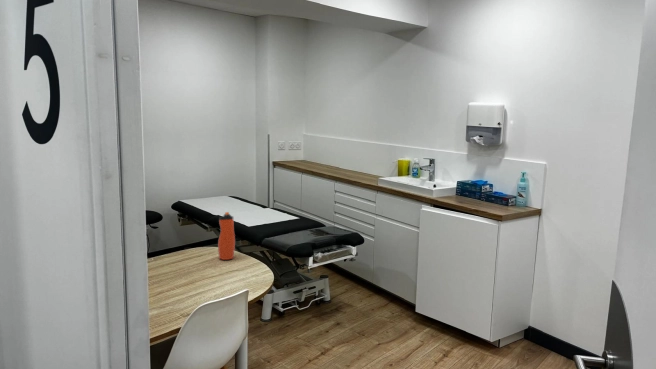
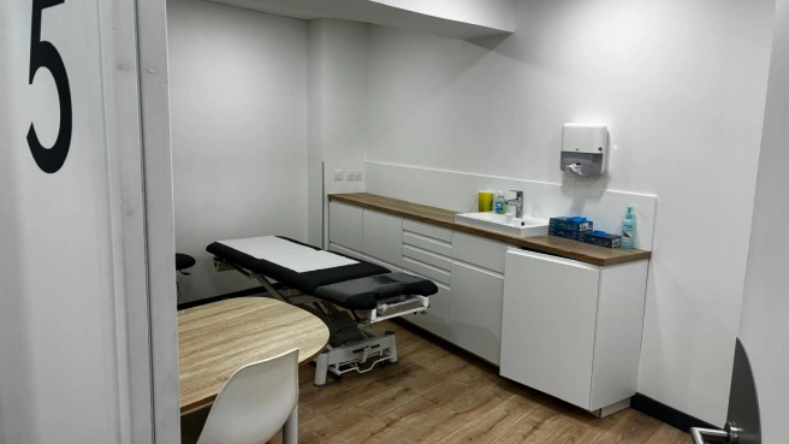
- water bottle [217,211,236,261]
